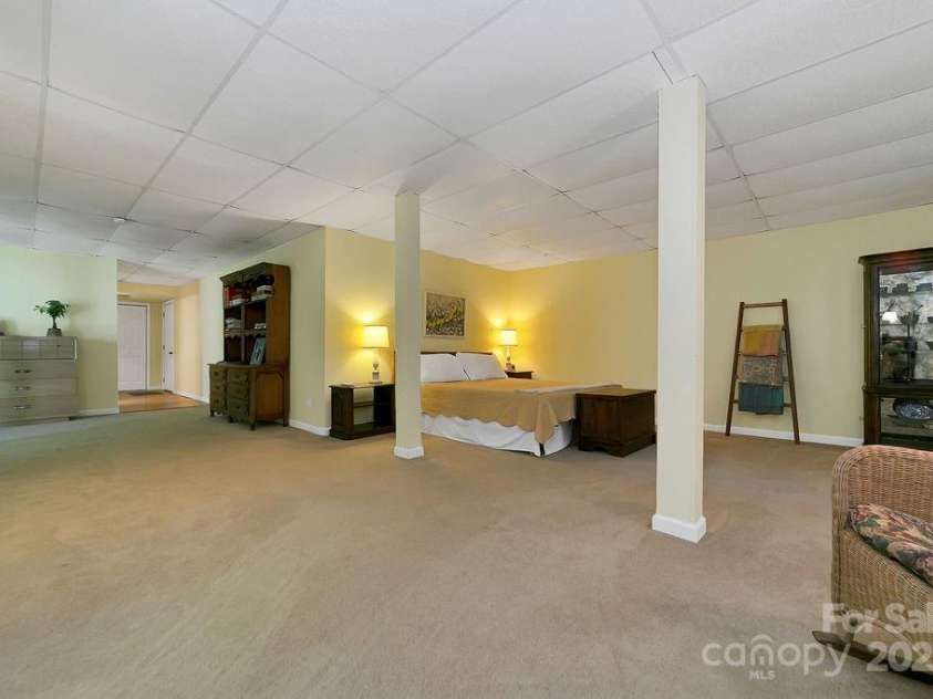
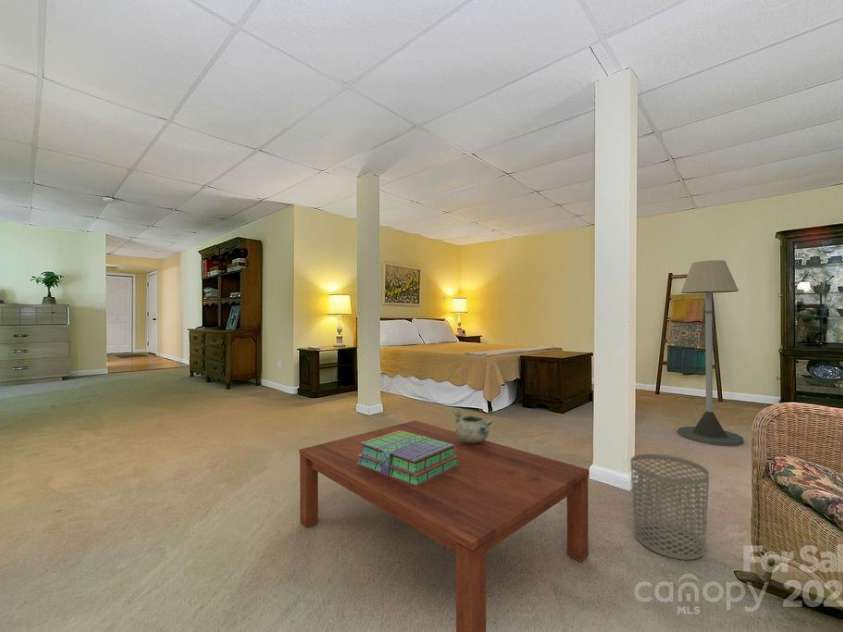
+ coffee table [298,419,590,632]
+ stack of books [357,430,458,486]
+ decorative bowl [452,409,494,443]
+ waste bin [630,453,710,561]
+ floor lamp [677,259,745,447]
